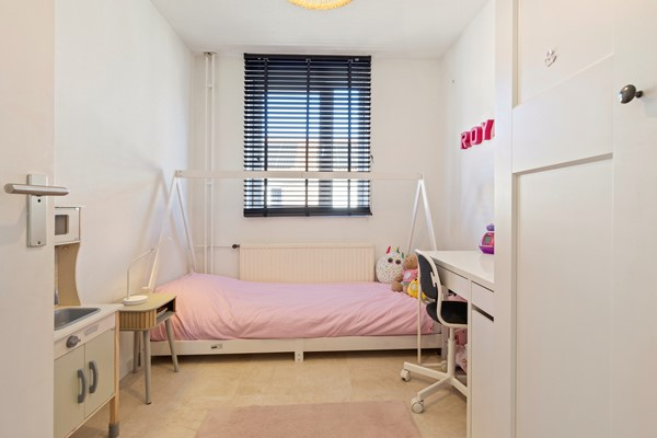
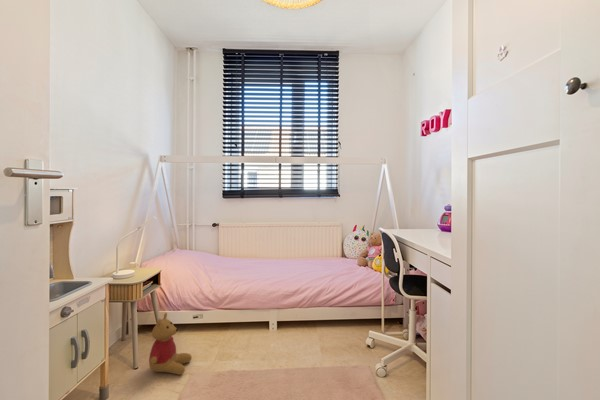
+ stuffed bear [148,312,193,376]
